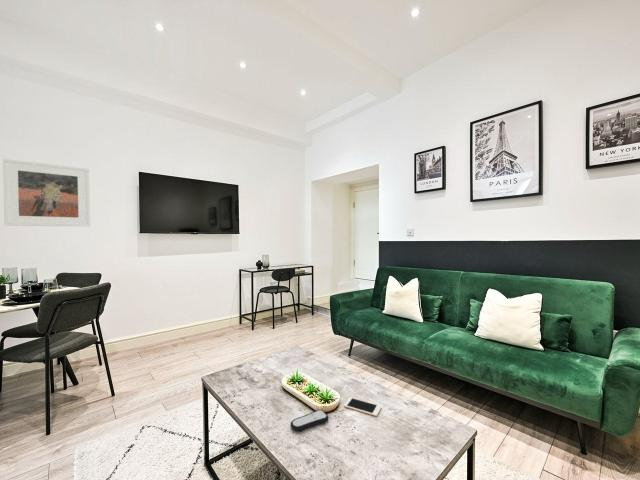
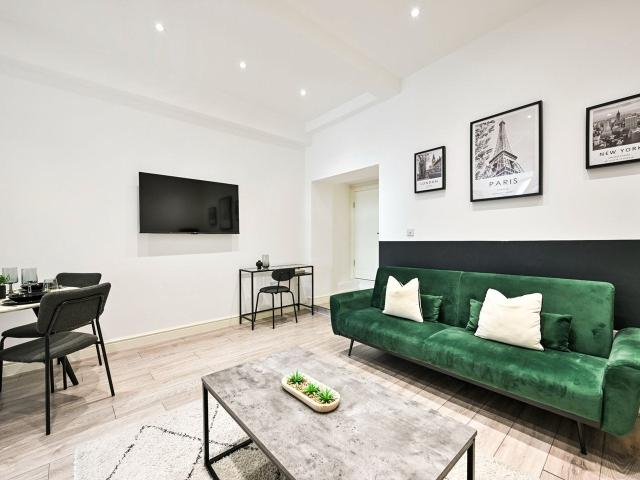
- cell phone [343,396,382,417]
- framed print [2,158,91,228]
- remote control [290,409,329,432]
